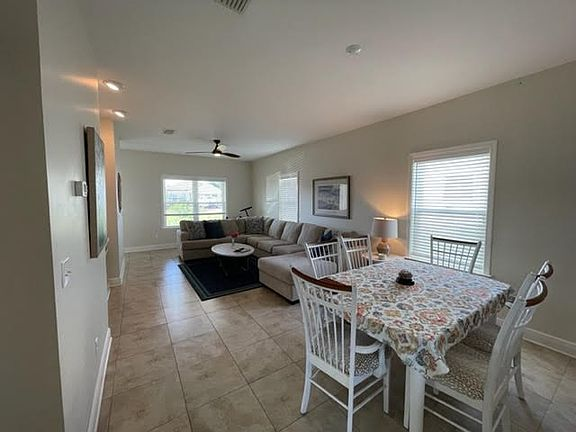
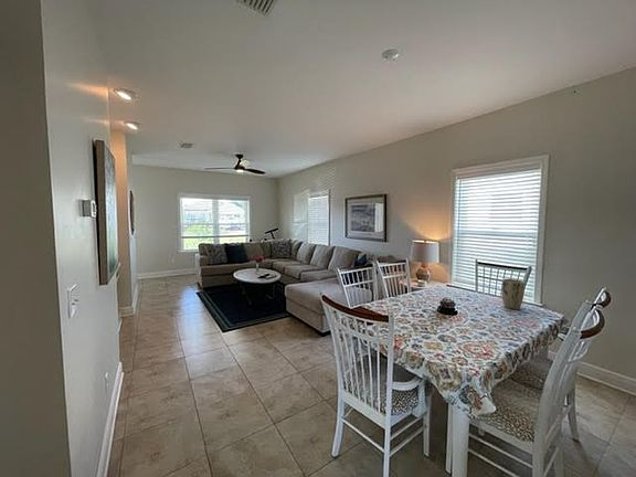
+ plant pot [500,278,526,310]
